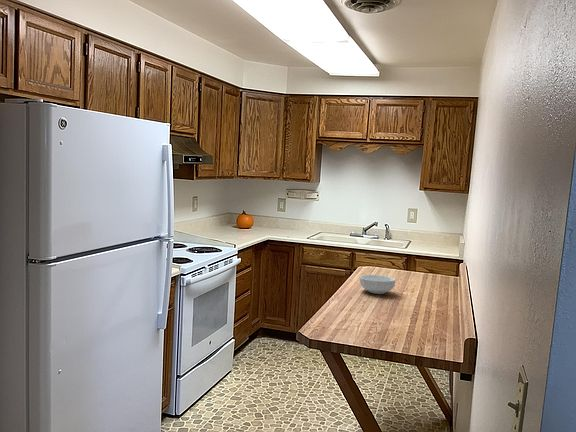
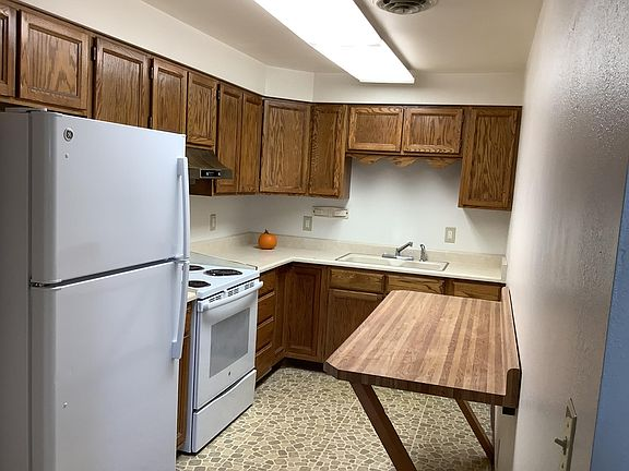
- cereal bowl [359,274,396,295]
